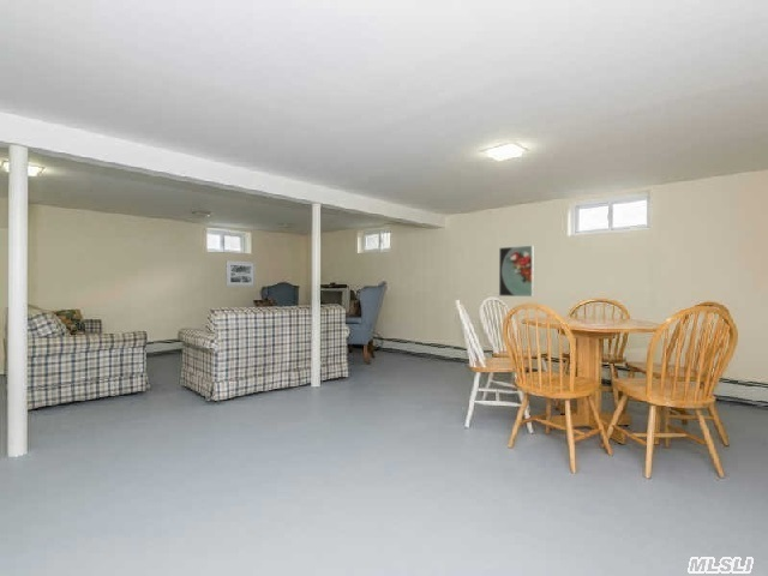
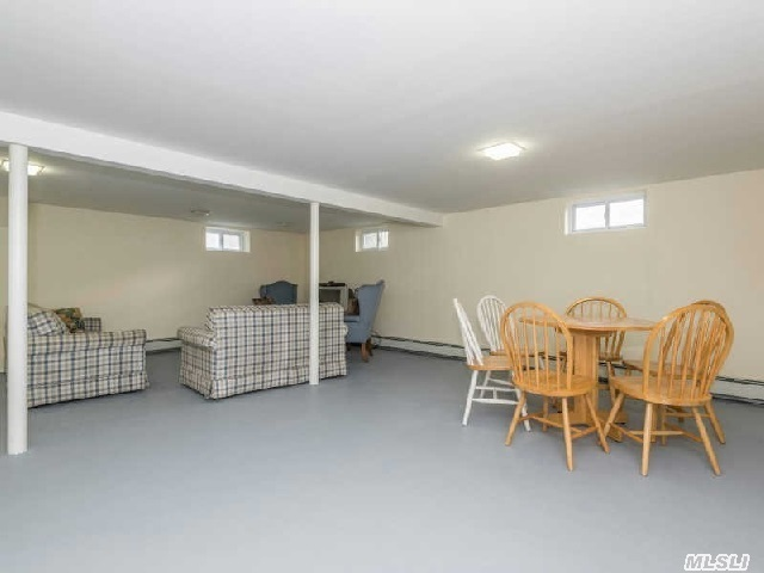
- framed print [498,245,534,298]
- wall art [224,259,257,288]
